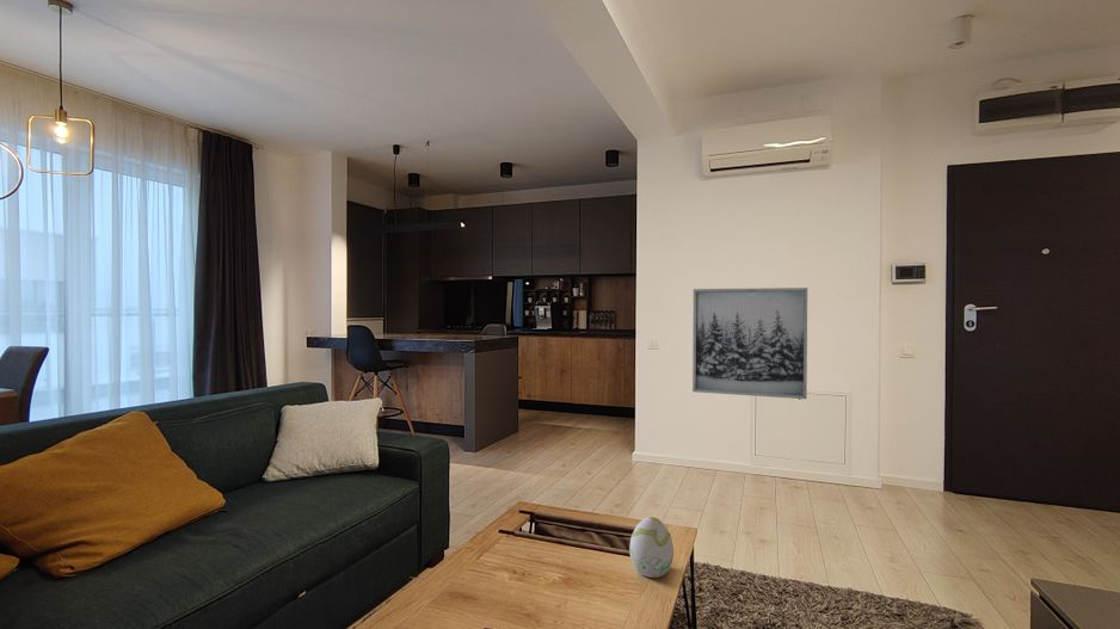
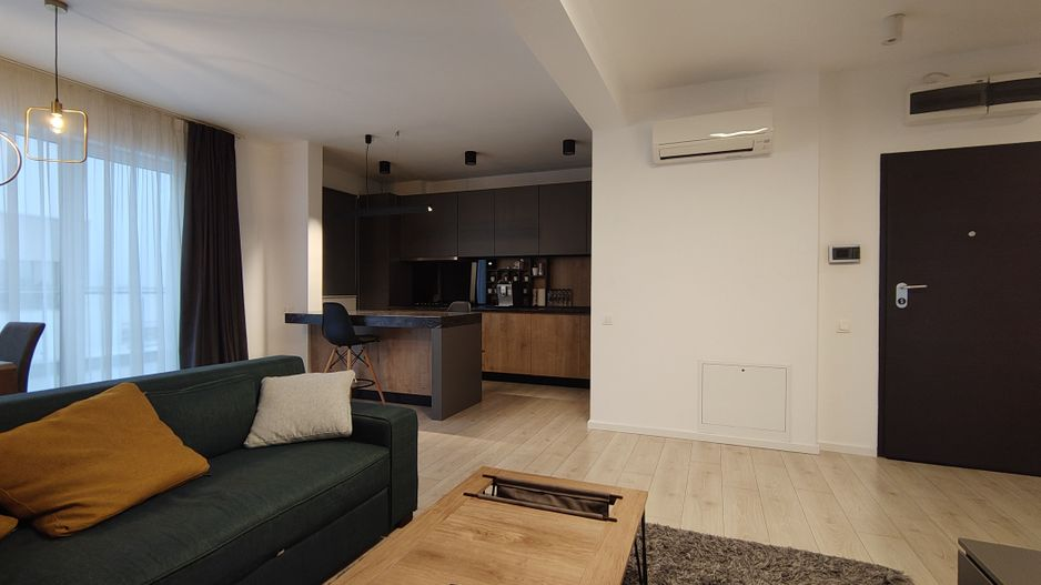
- wall art [691,286,808,400]
- decorative egg [628,516,675,579]
